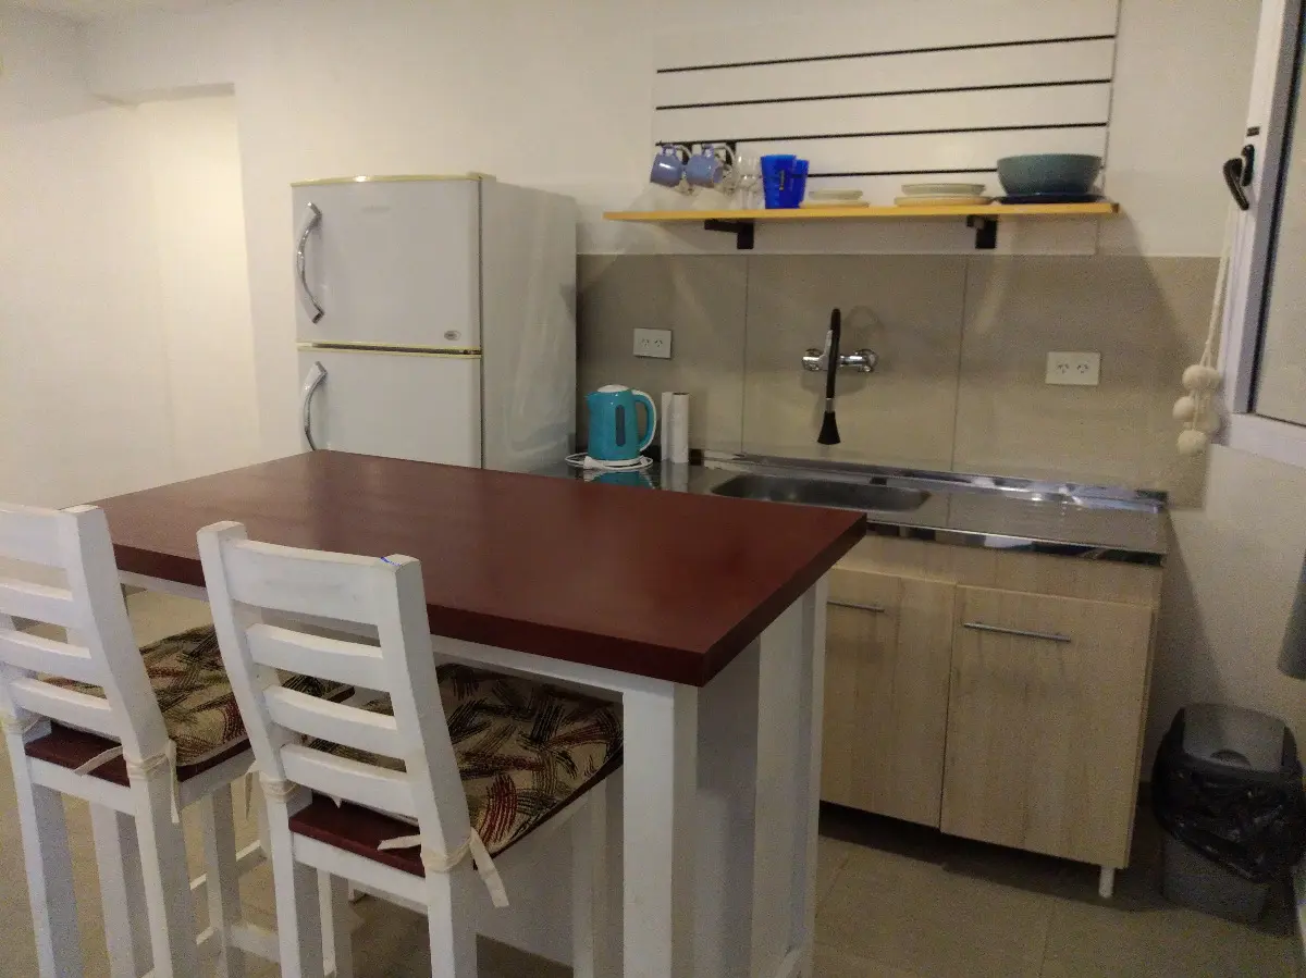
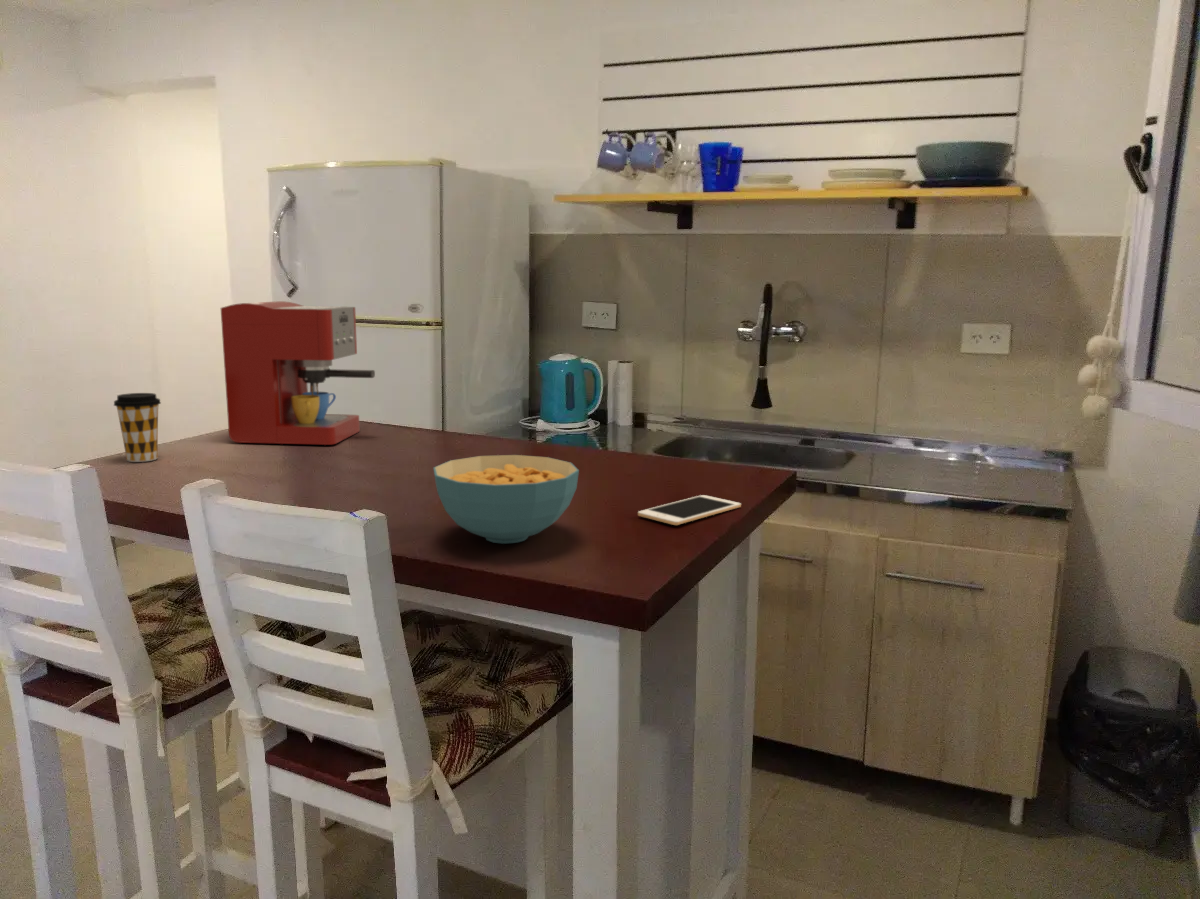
+ cell phone [637,494,742,526]
+ coffee cup [113,392,162,463]
+ cereal bowl [432,454,580,545]
+ coffee maker [220,300,376,446]
